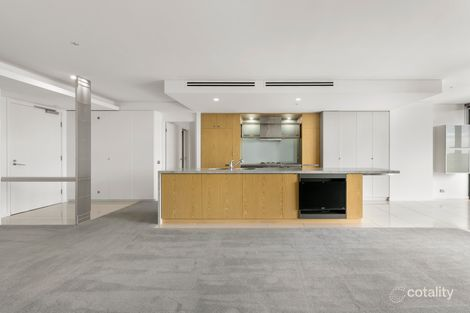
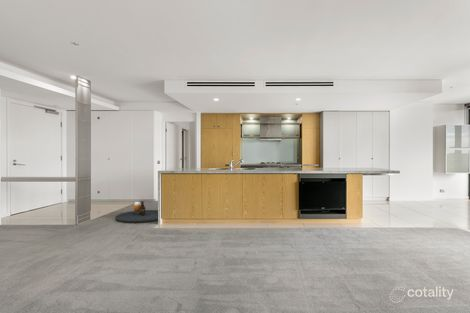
+ round table [114,201,159,224]
